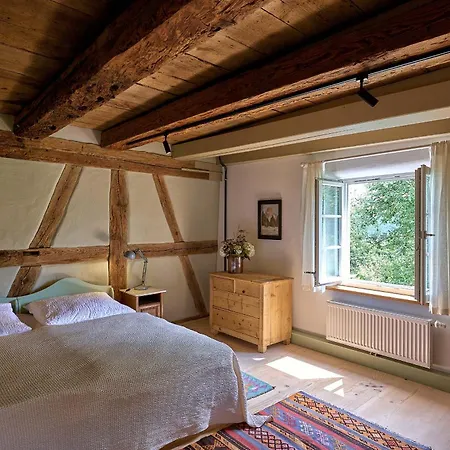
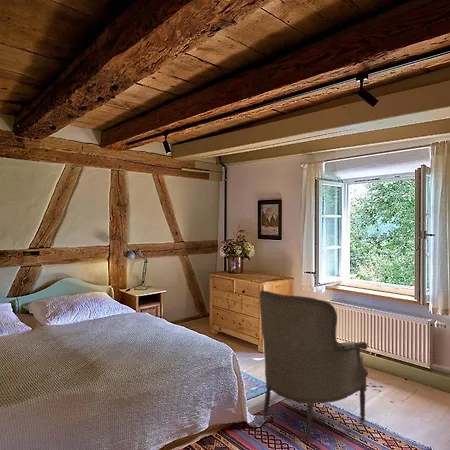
+ armchair [259,289,369,439]
